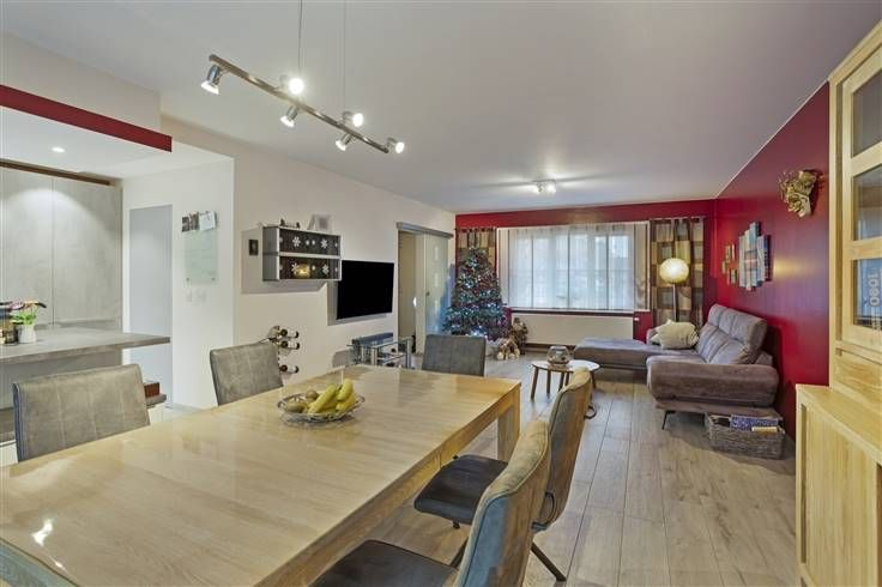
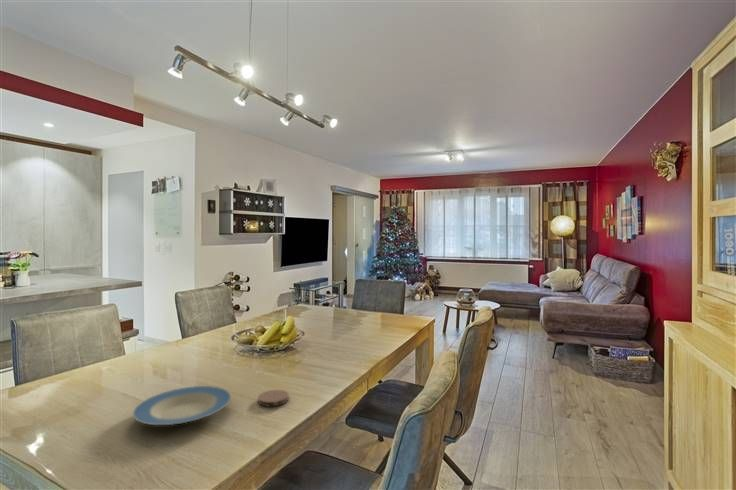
+ plate [132,385,232,426]
+ coaster [257,389,290,407]
